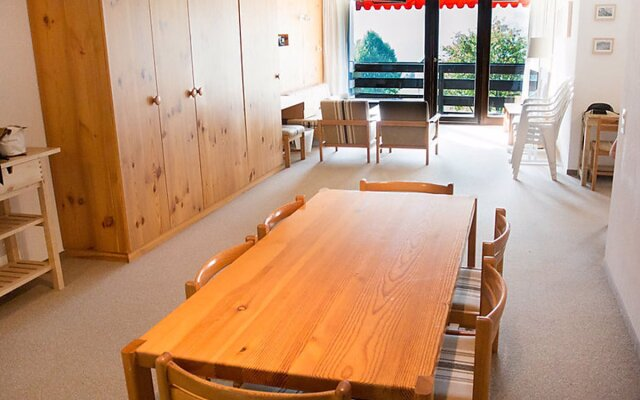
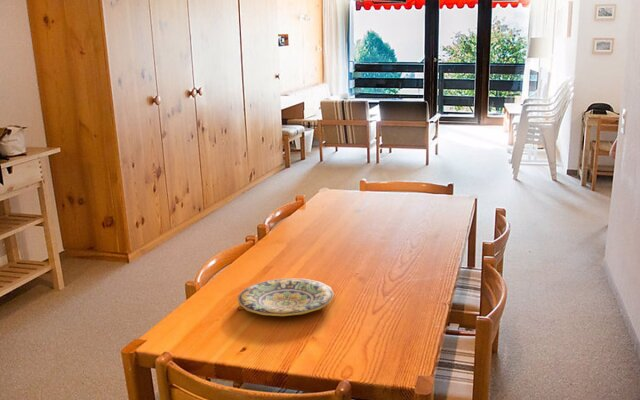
+ plate [237,277,335,317]
